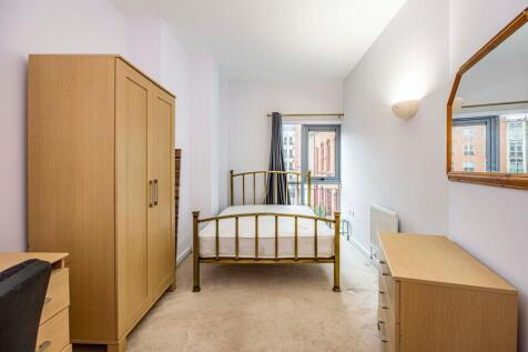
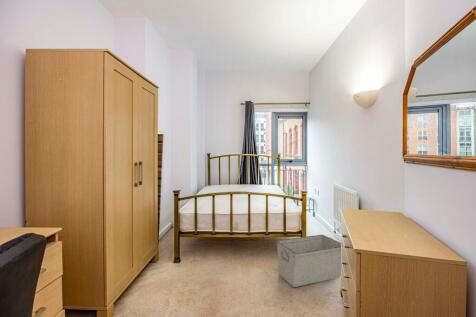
+ storage bin [276,234,342,288]
